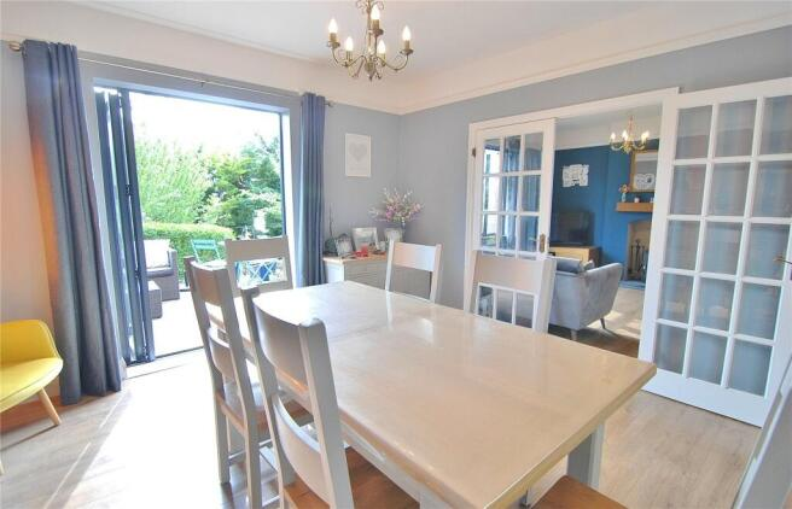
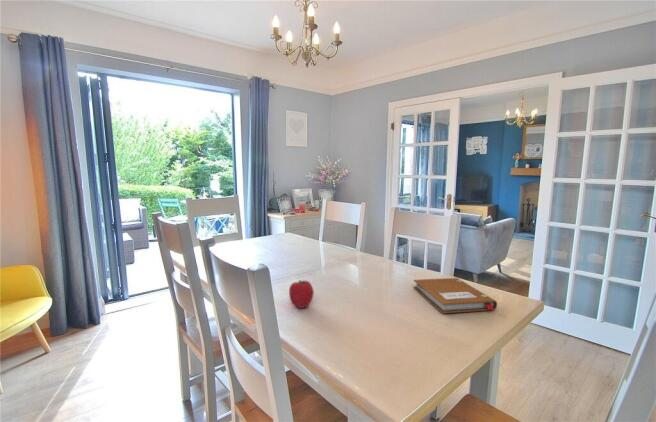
+ notebook [412,277,498,314]
+ fruit [288,279,315,309]
